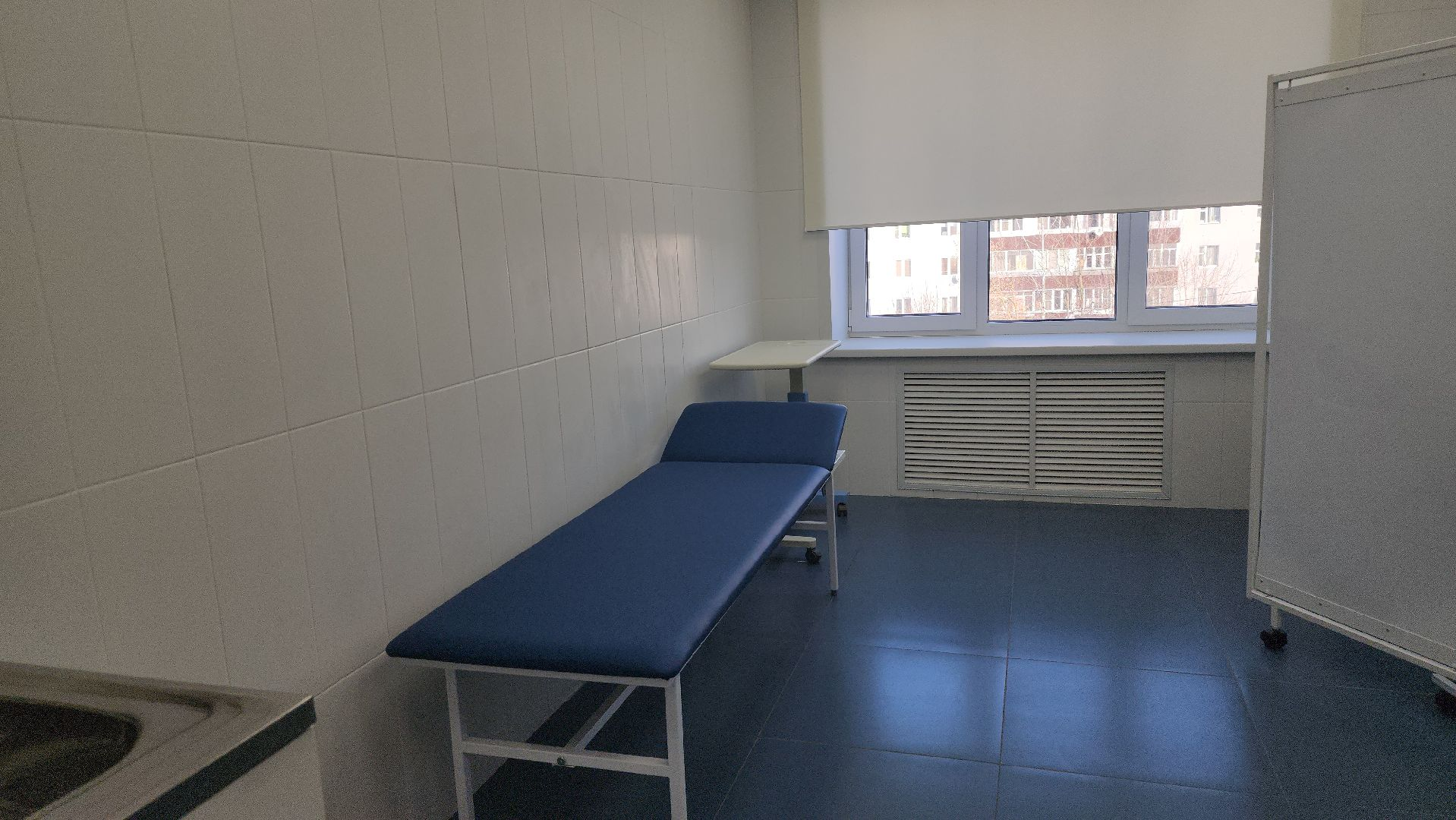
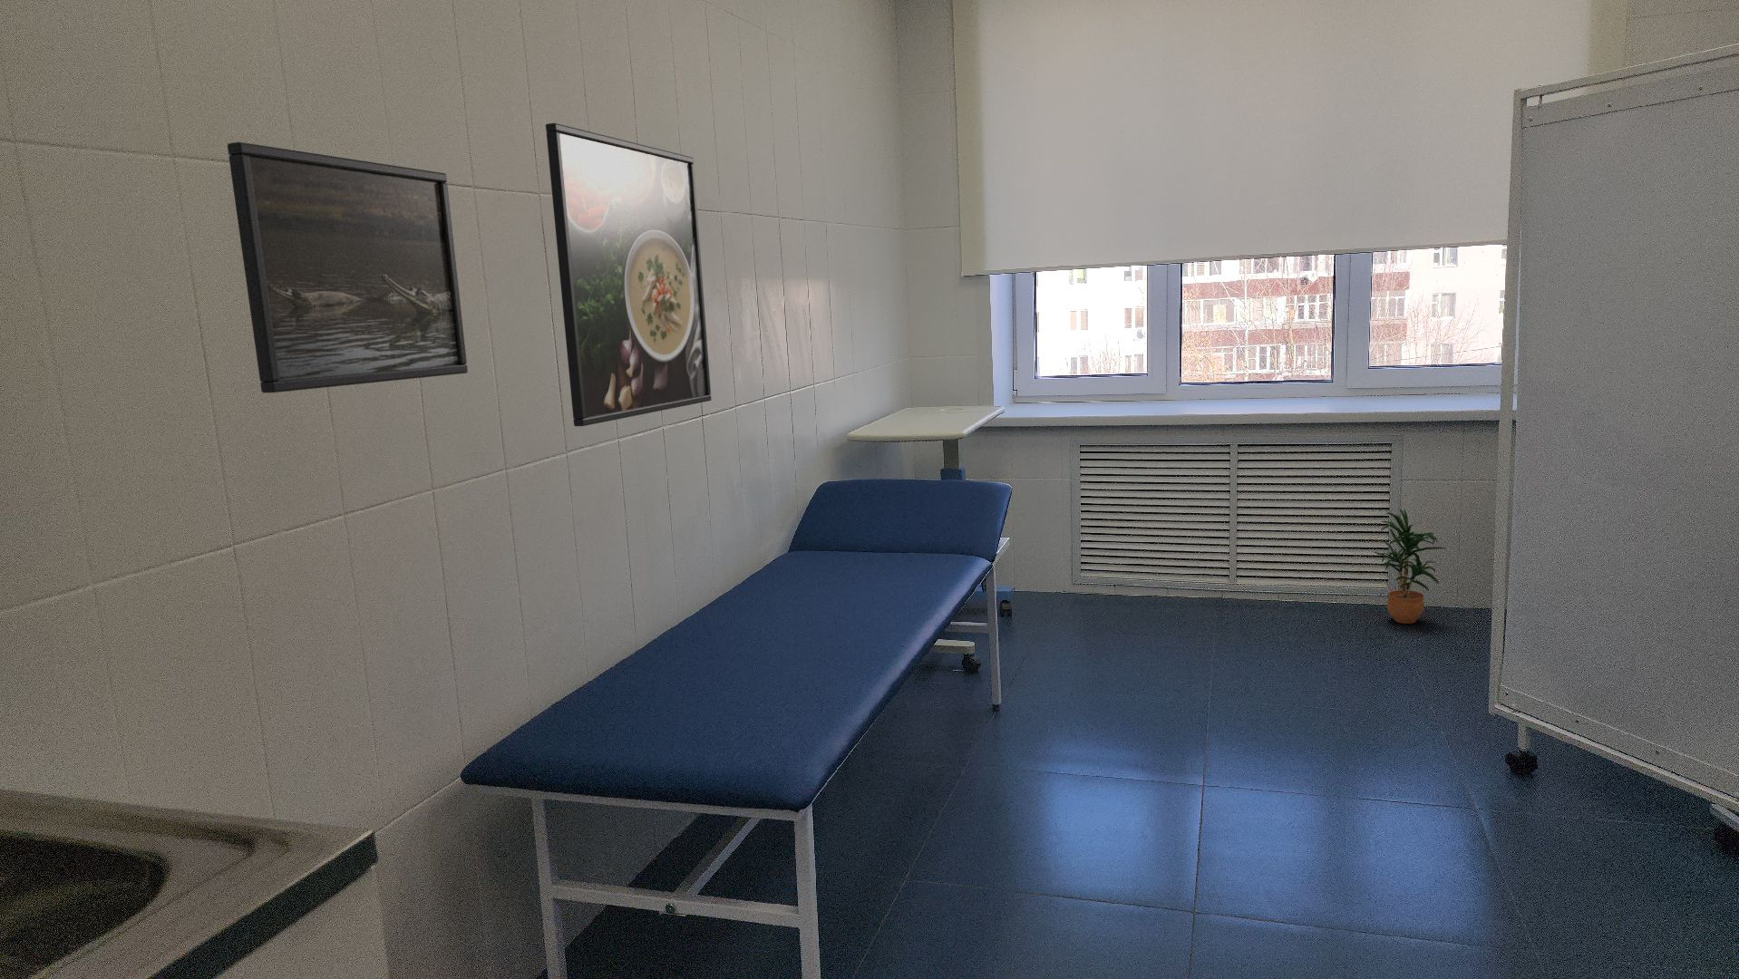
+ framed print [545,123,712,427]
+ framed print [227,141,468,394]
+ potted plant [1372,507,1448,624]
